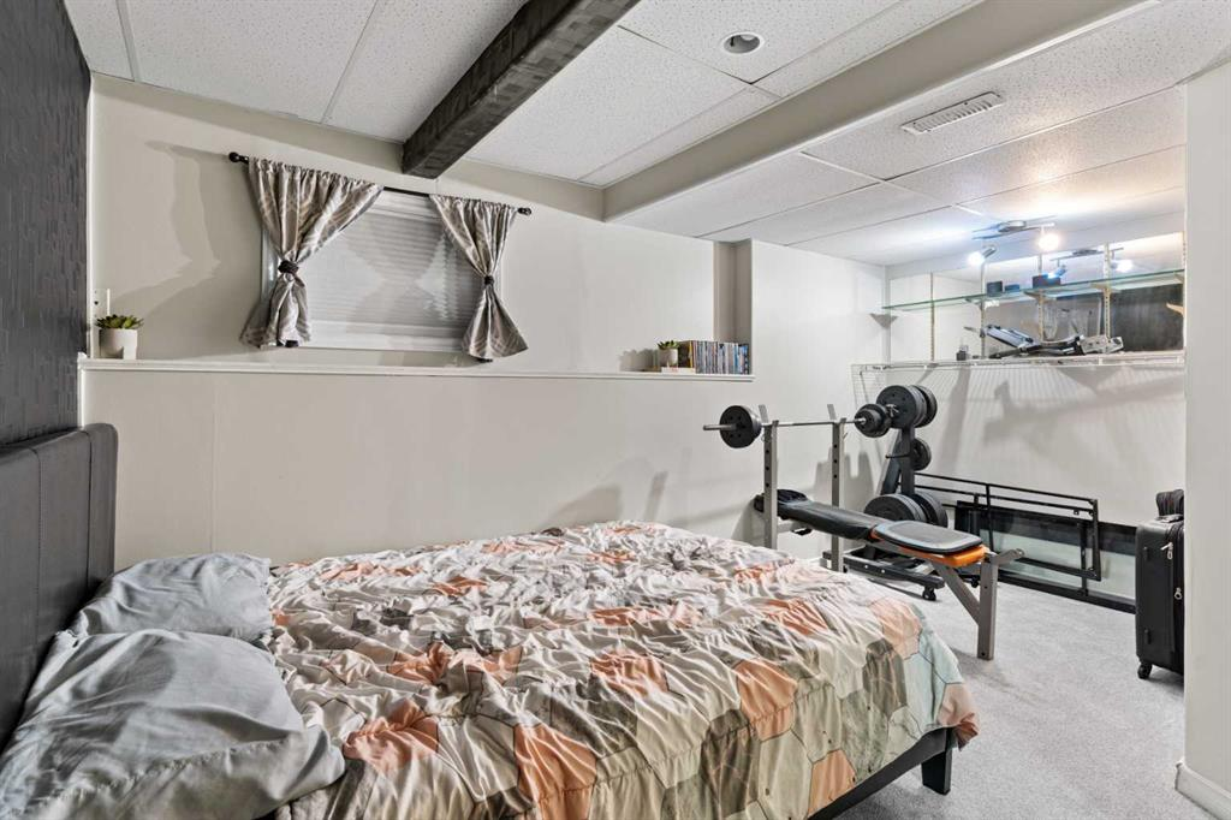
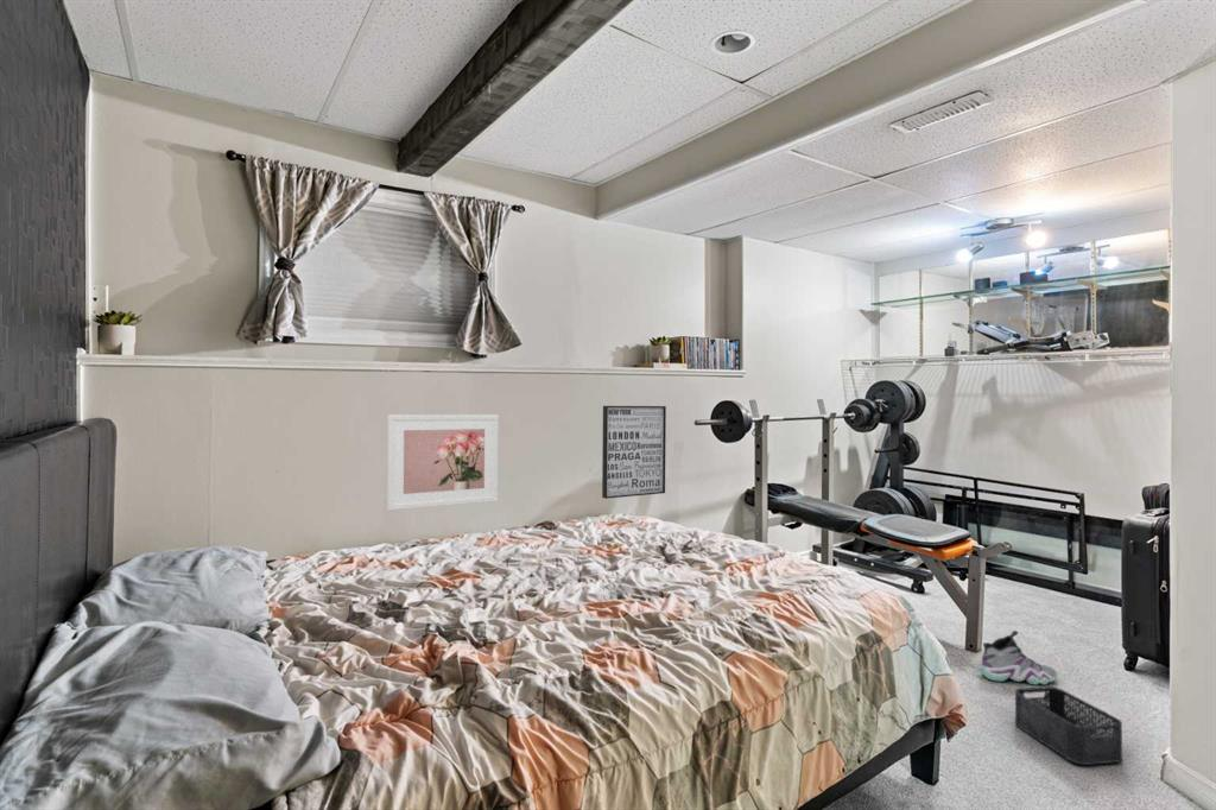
+ sneaker [980,629,1058,685]
+ storage bin [1014,685,1123,766]
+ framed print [386,413,500,512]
+ wall art [601,405,667,500]
